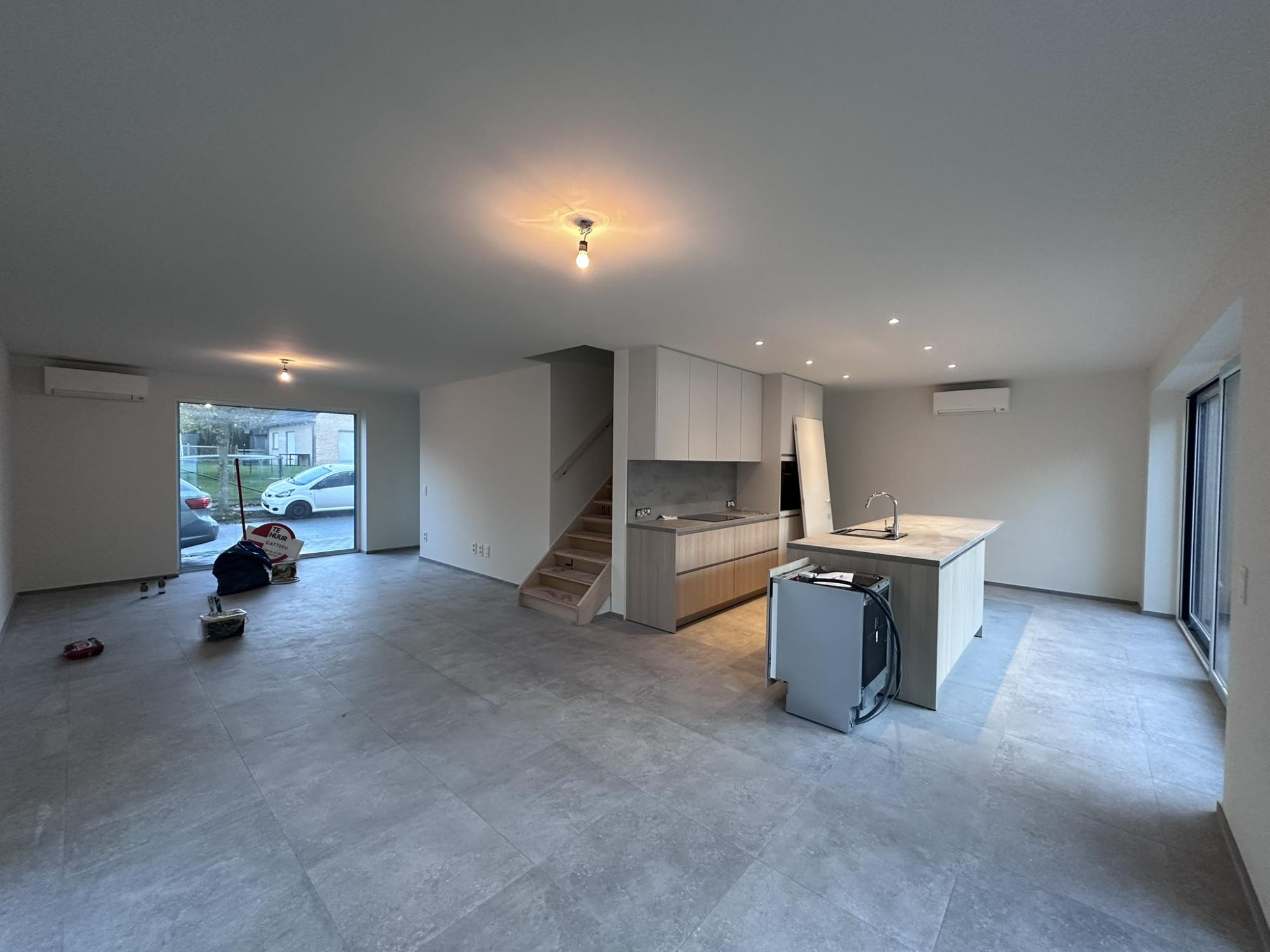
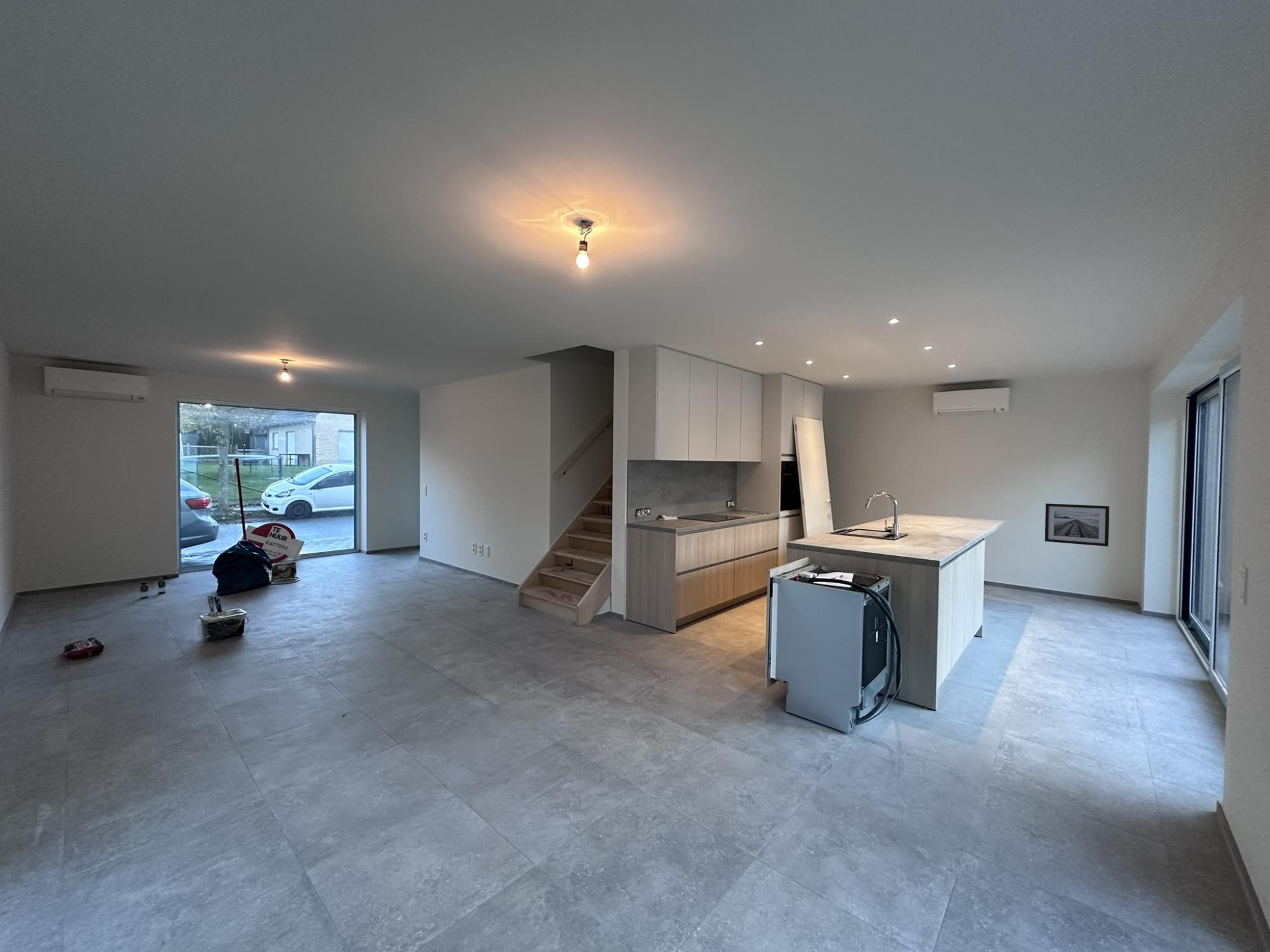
+ wall art [1044,503,1110,547]
